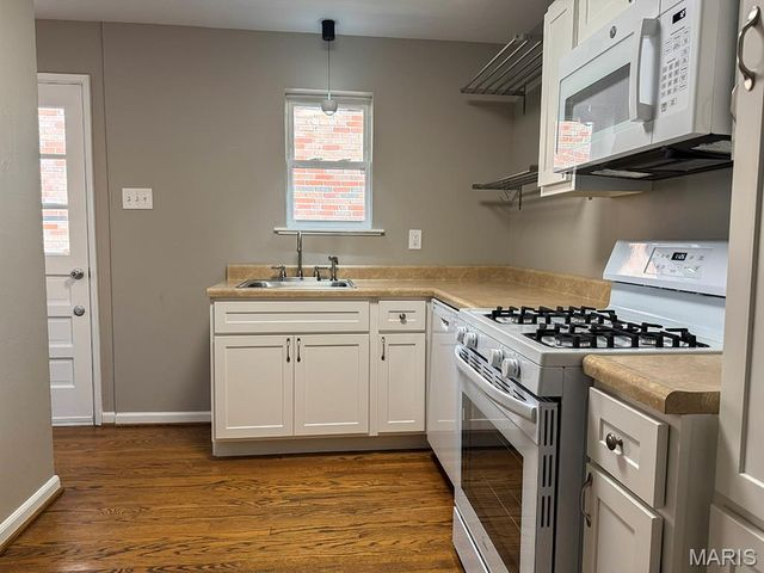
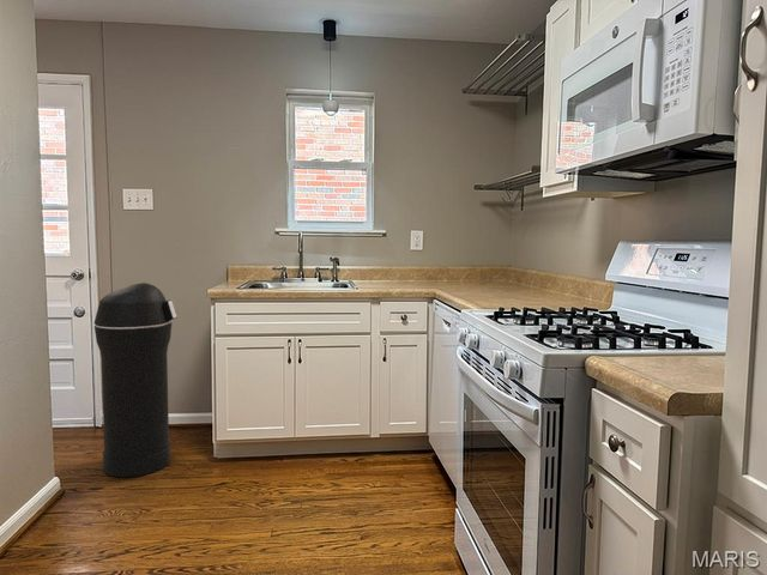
+ trash can [93,282,177,478]
